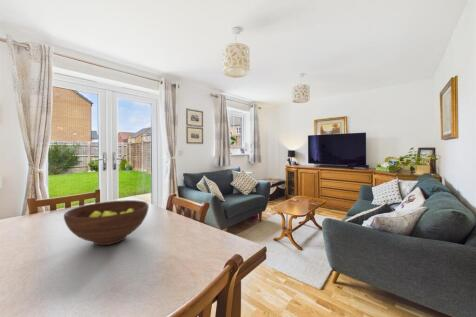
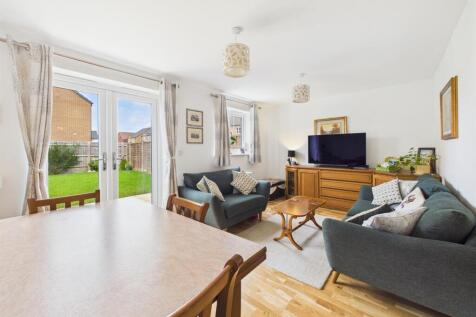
- fruit bowl [63,199,150,246]
